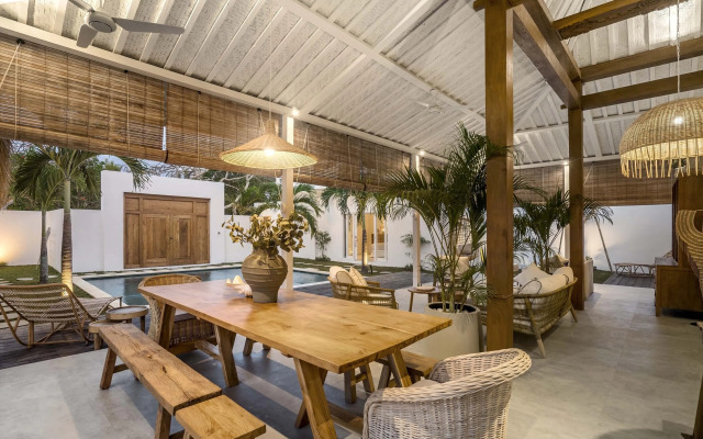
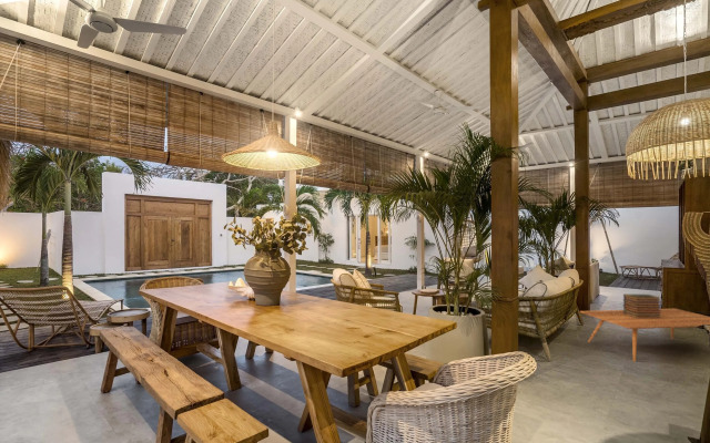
+ coffee table [579,308,710,363]
+ book stack [622,293,662,318]
